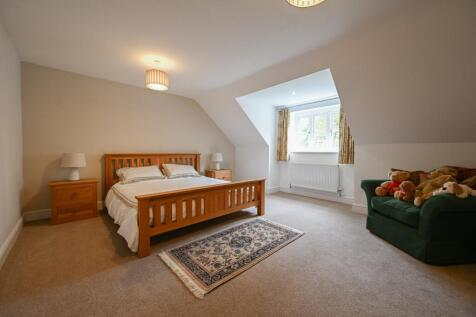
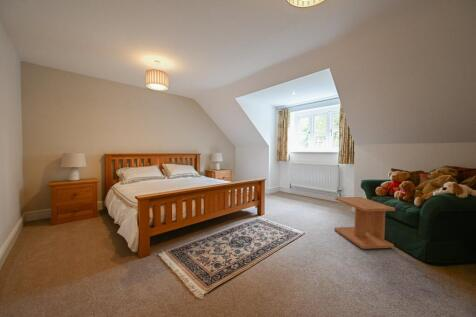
+ side table [333,196,396,250]
